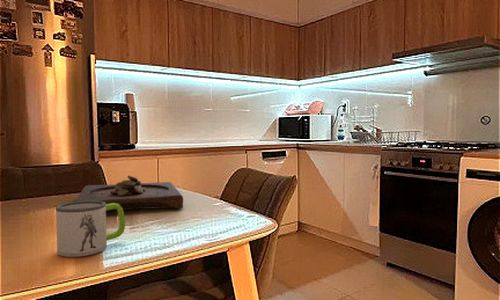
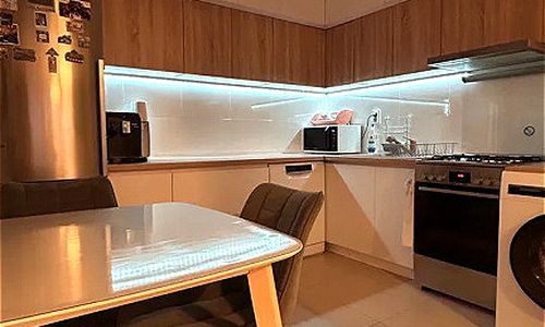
- mug [55,200,126,258]
- wooden tray [74,174,184,212]
